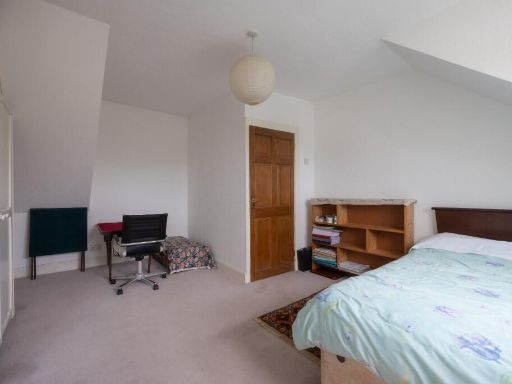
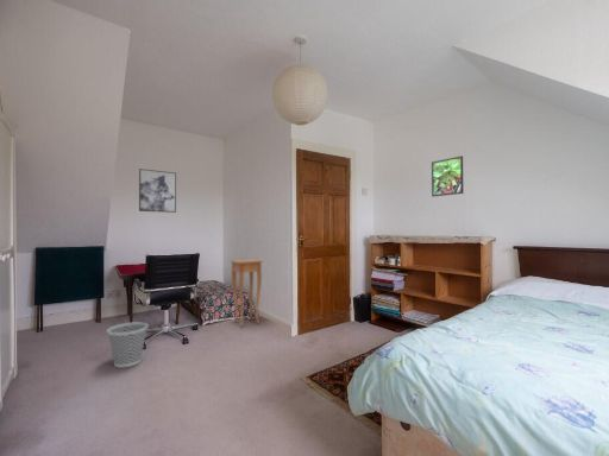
+ wall art [138,167,177,214]
+ wastebasket [106,321,149,369]
+ side table [230,258,264,329]
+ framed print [431,154,465,198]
